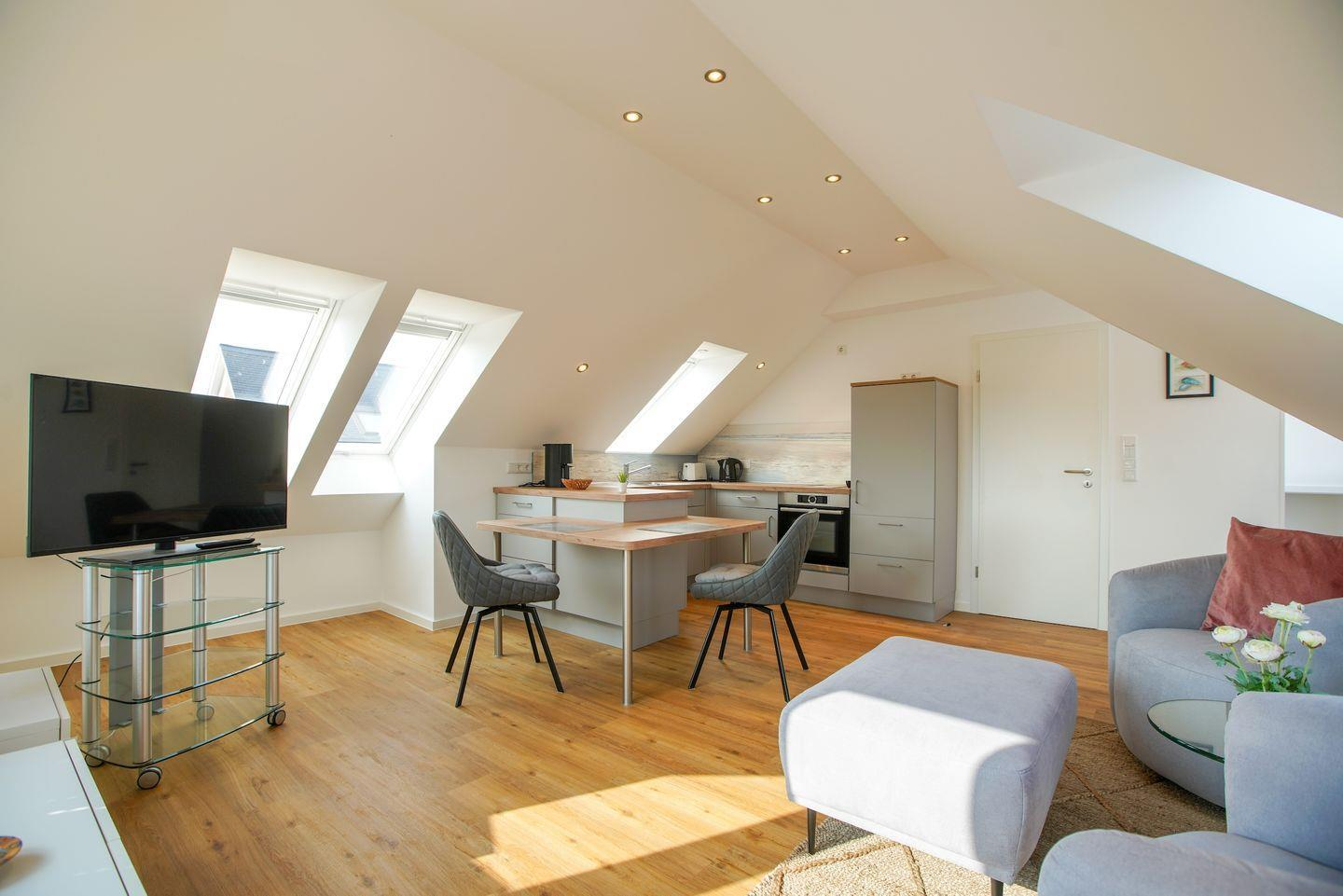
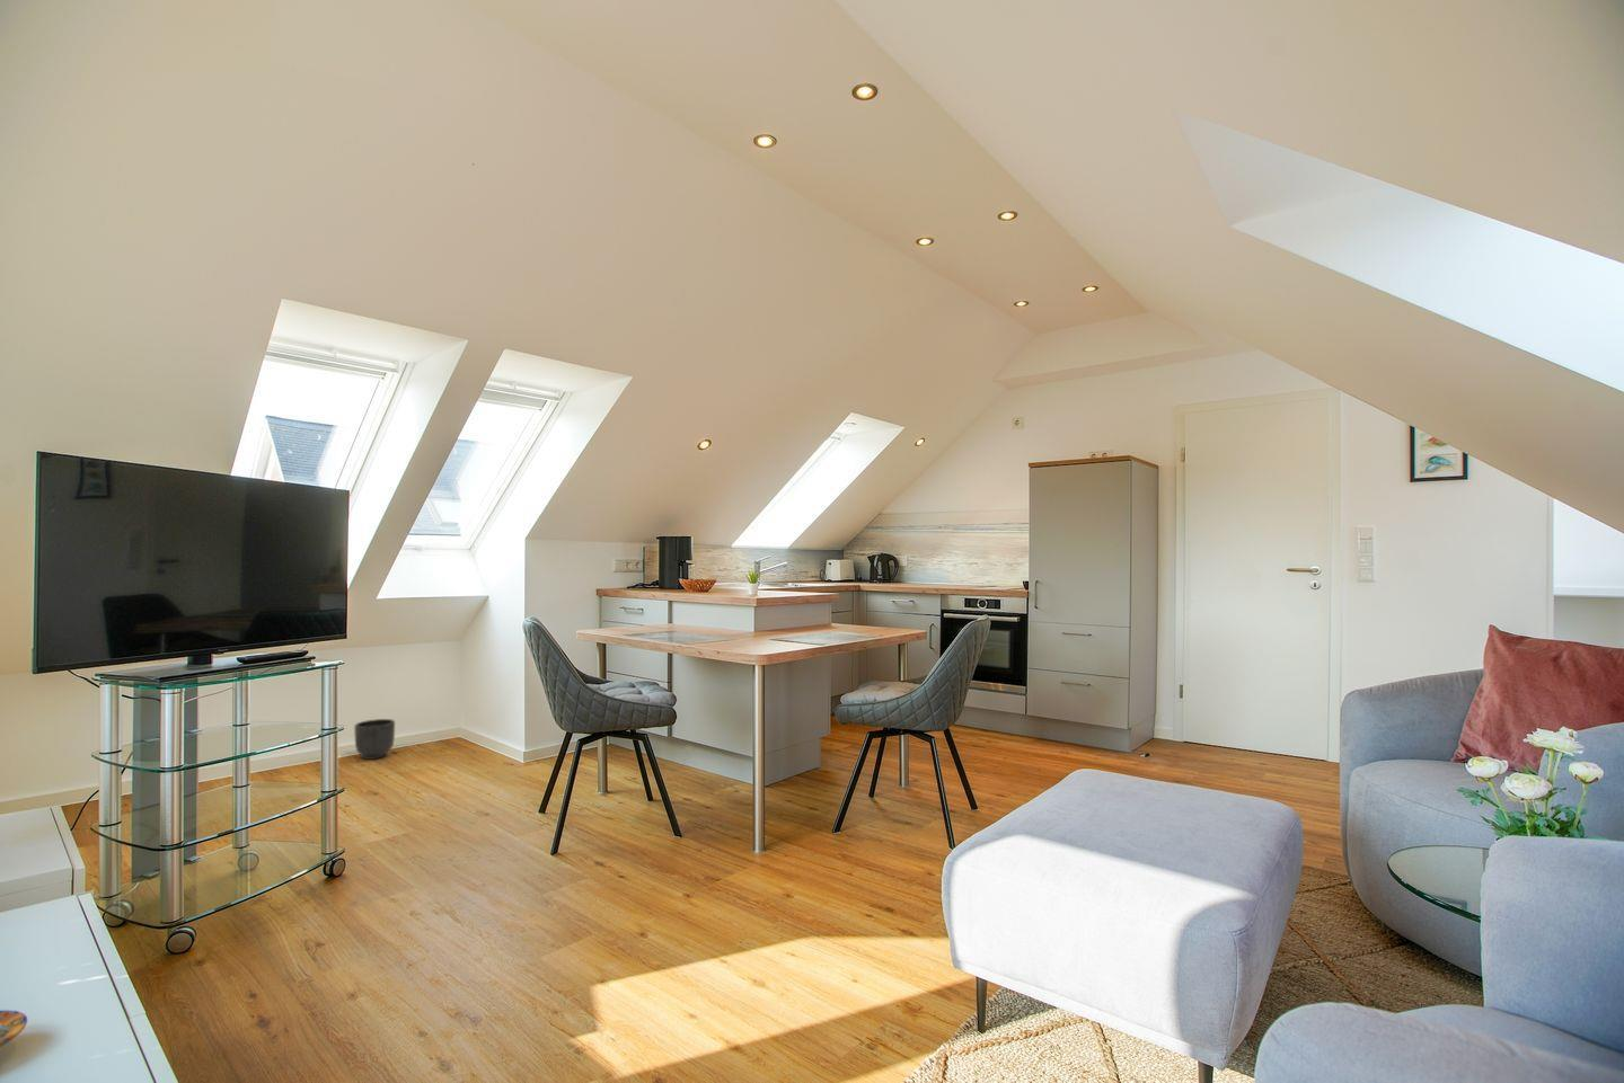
+ planter [353,718,395,760]
